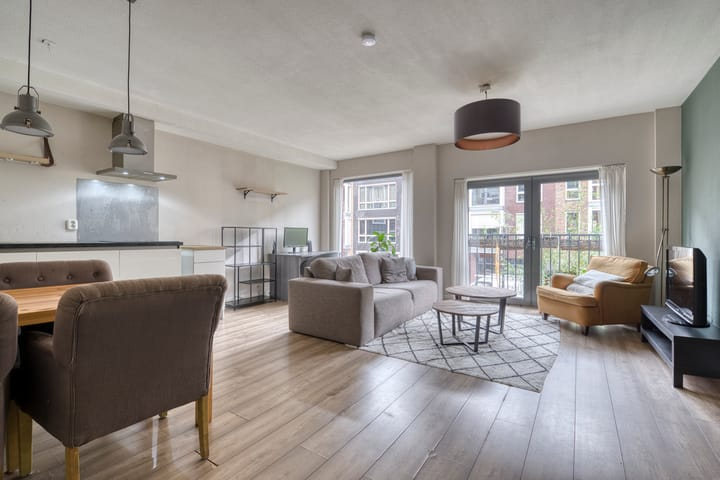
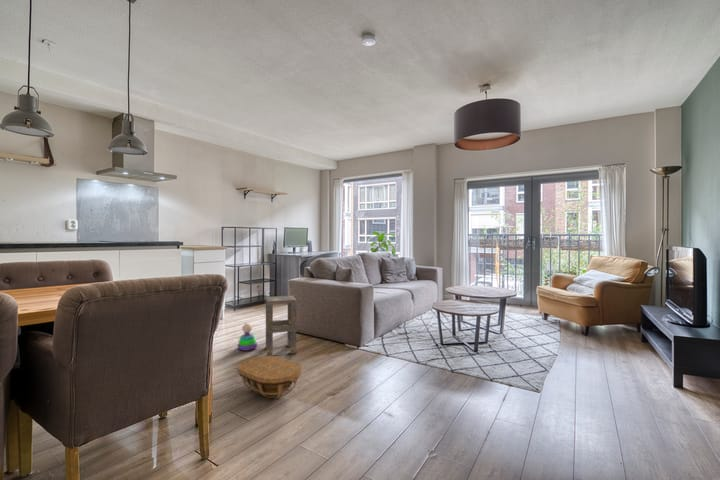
+ side table [265,295,297,356]
+ stacking toy [236,322,258,352]
+ basket [237,355,303,399]
